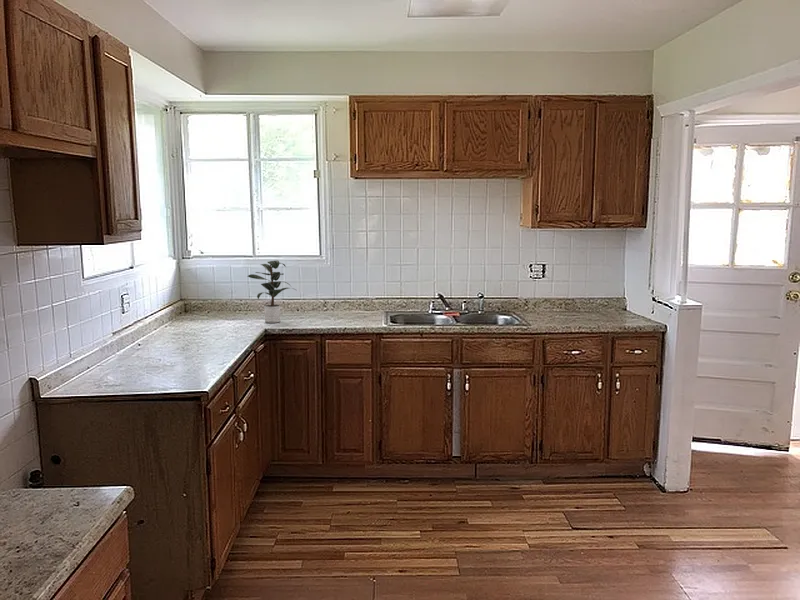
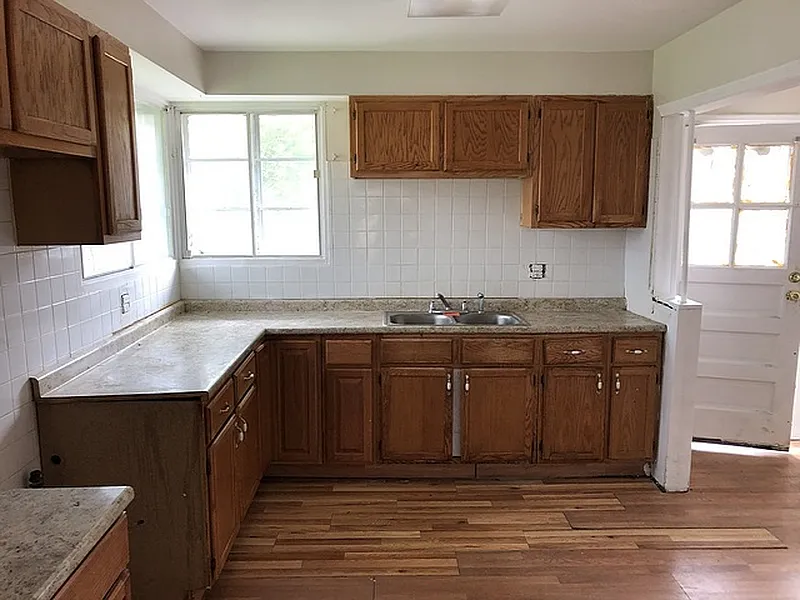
- potted plant [246,259,297,324]
